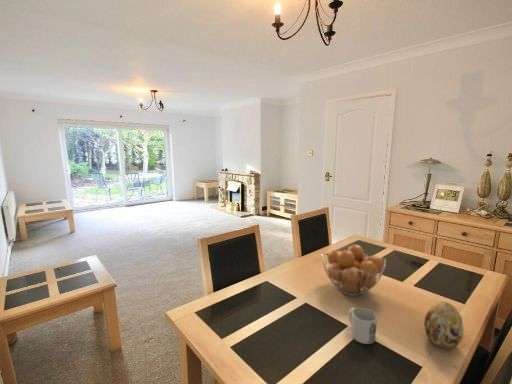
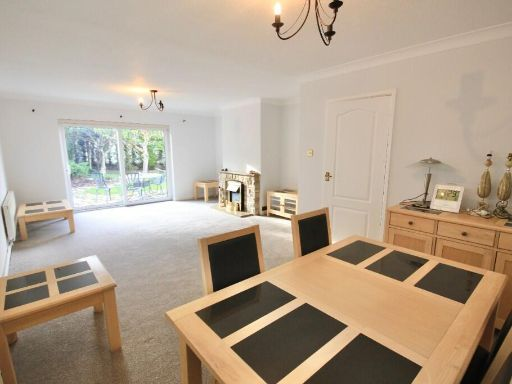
- decorative egg [423,301,465,350]
- mug [347,306,378,345]
- fruit basket [321,244,387,297]
